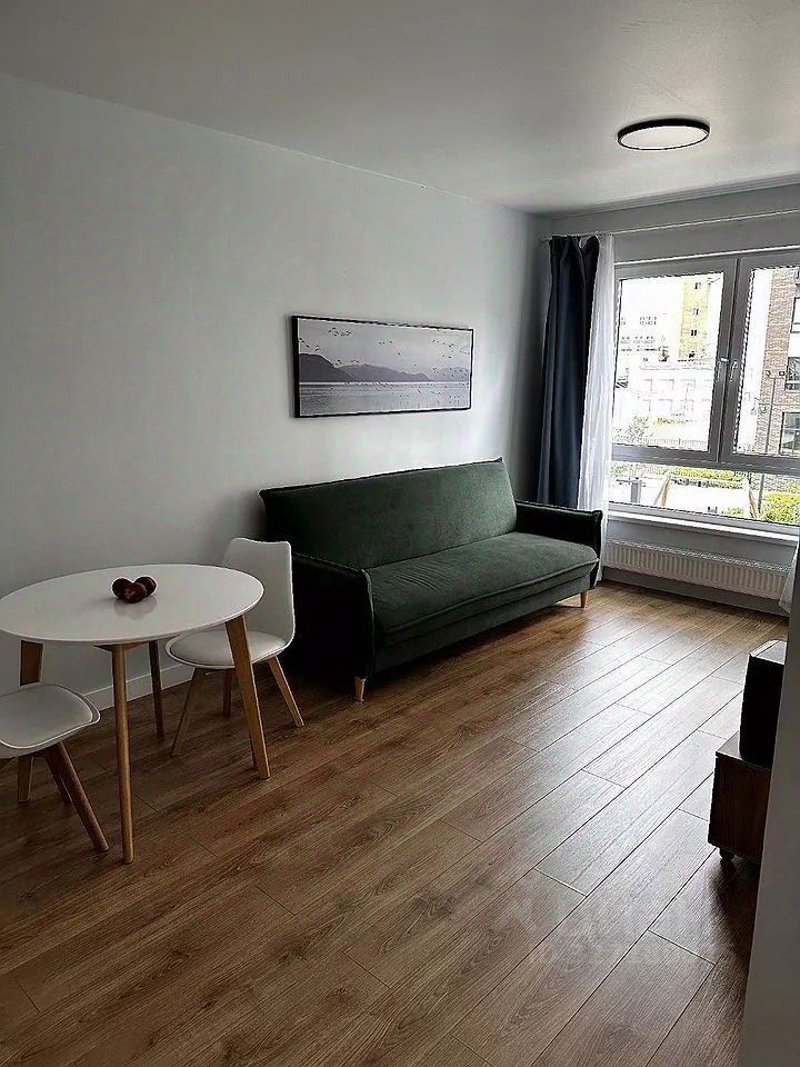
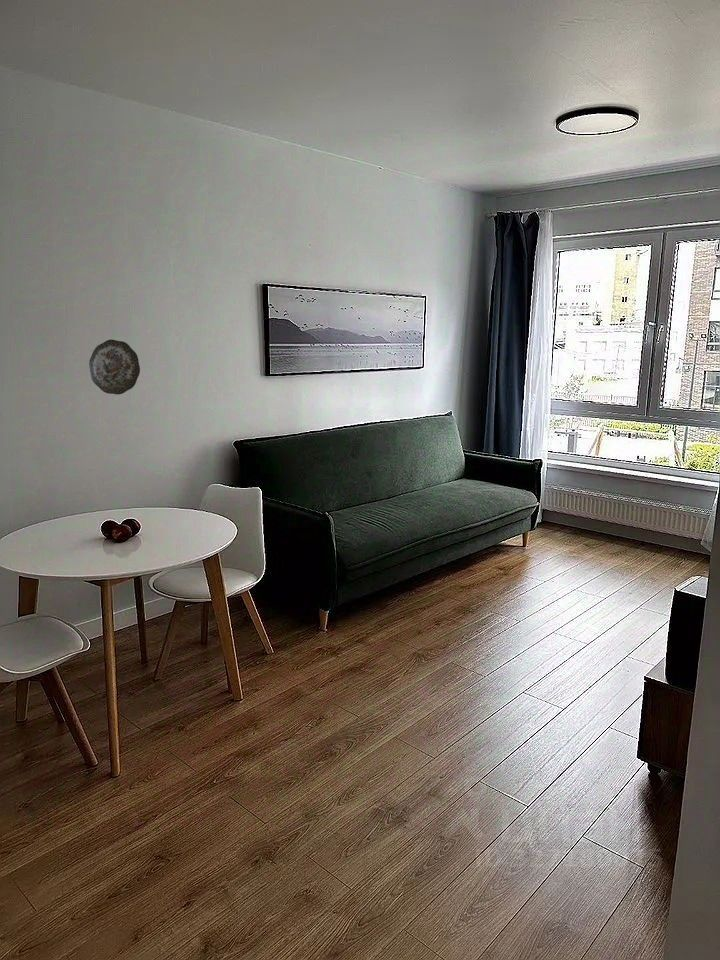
+ decorative plate [88,339,141,396]
